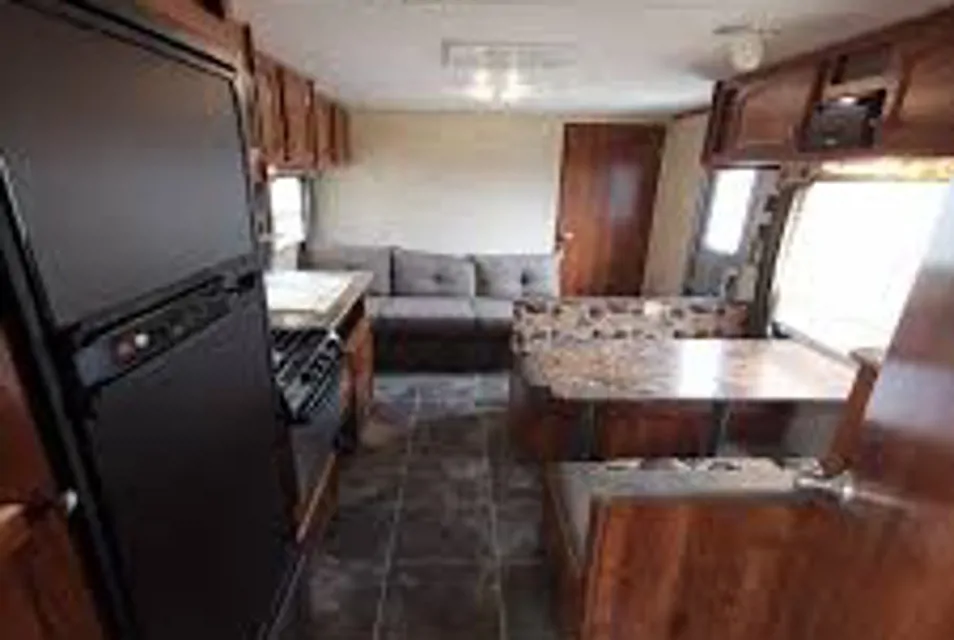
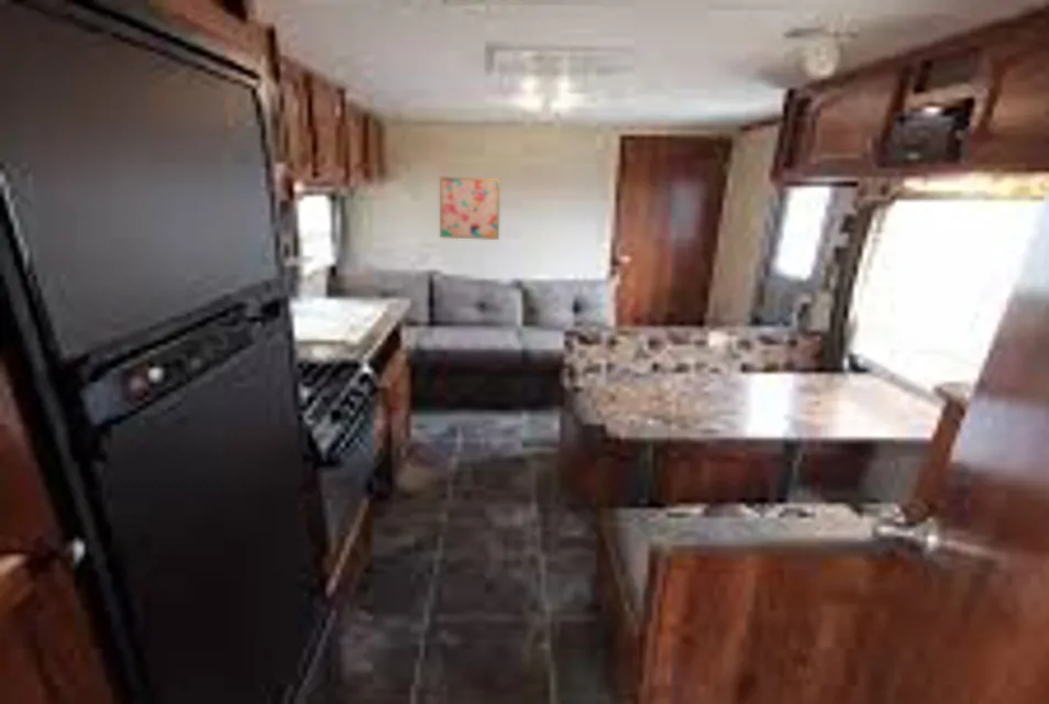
+ wall art [439,175,501,241]
